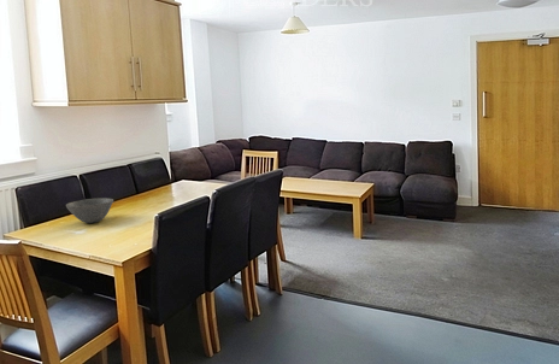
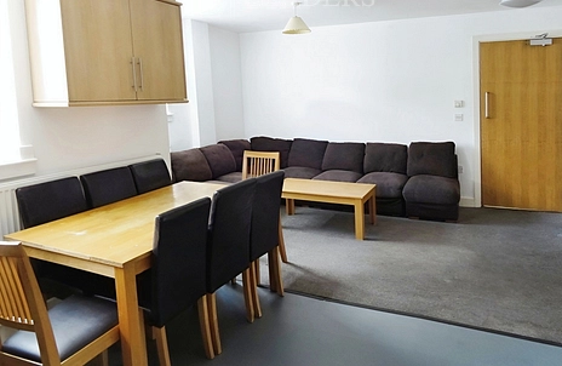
- bowl [65,196,114,224]
